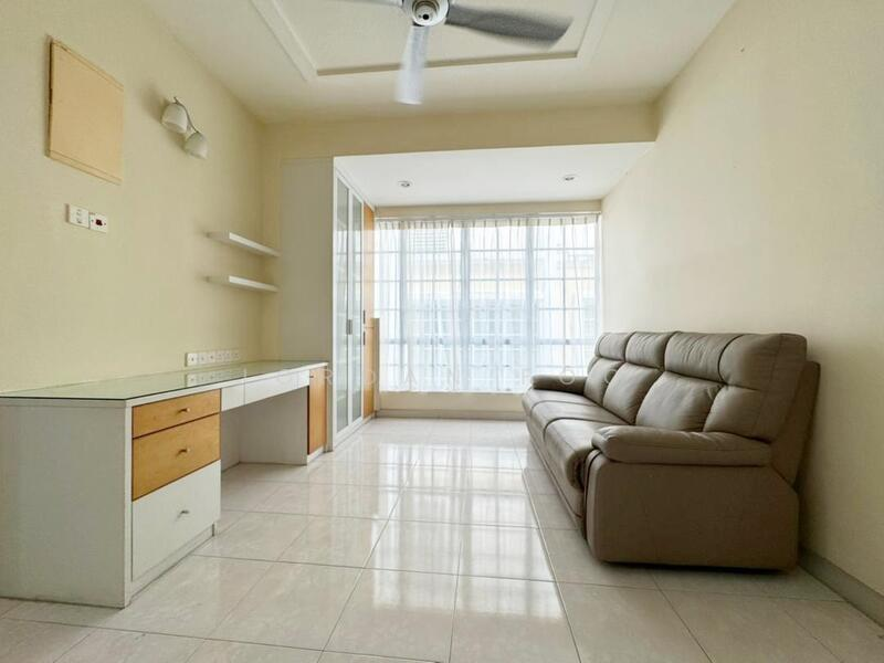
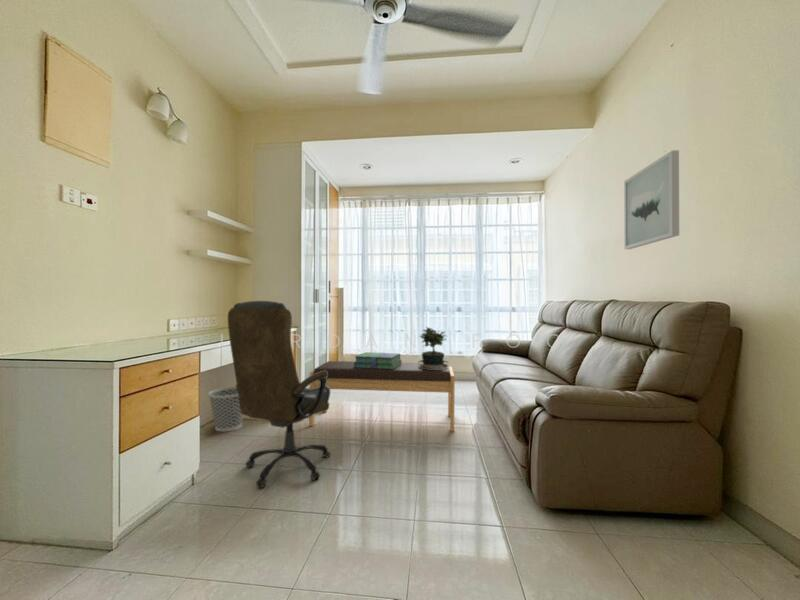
+ wall art [623,149,680,250]
+ potted plant [417,326,450,370]
+ wastebasket [207,386,244,432]
+ office chair [227,300,332,489]
+ stack of books [354,351,402,369]
+ bench [308,360,456,433]
